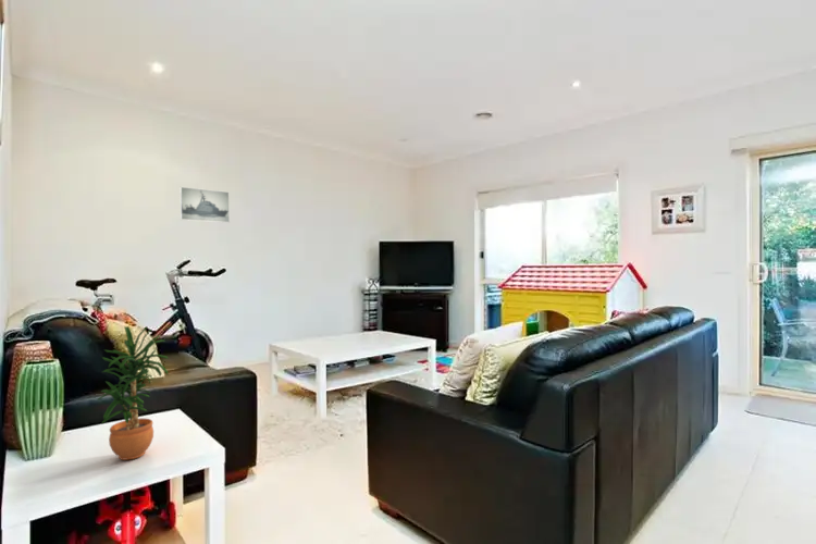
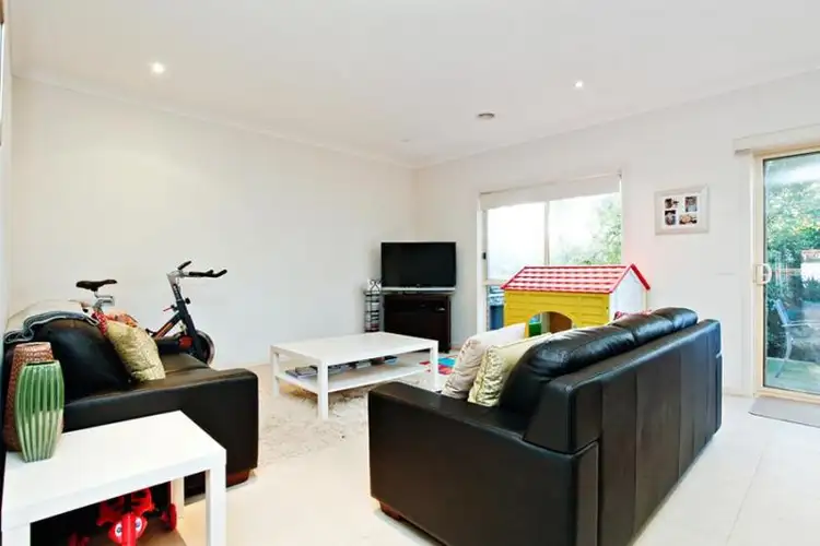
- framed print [178,186,231,224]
- potted plant [97,325,170,461]
